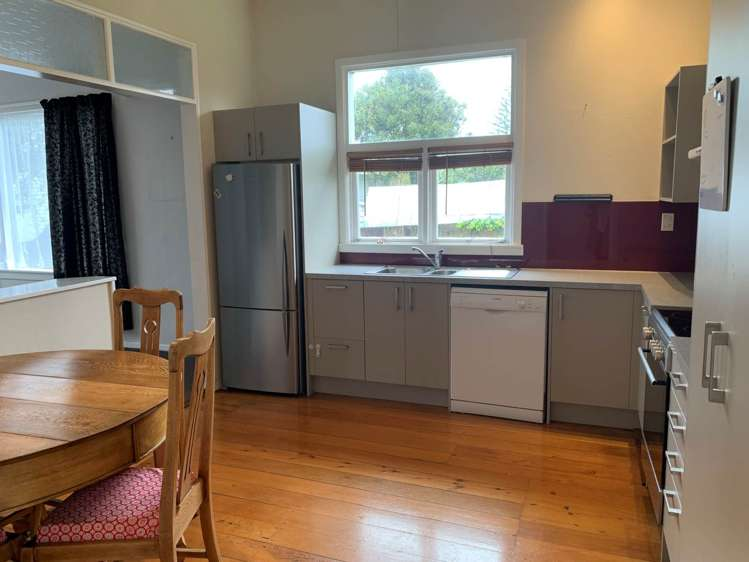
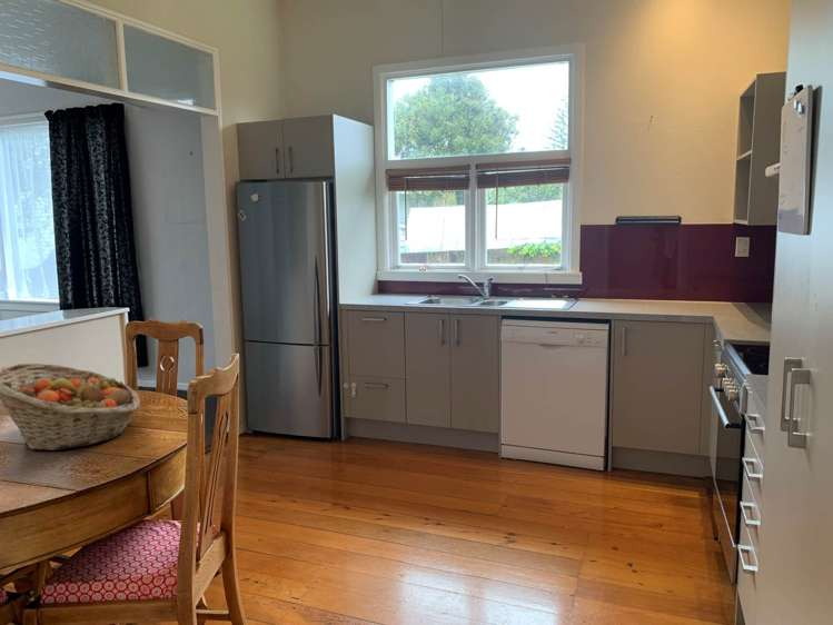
+ fruit basket [0,363,141,452]
